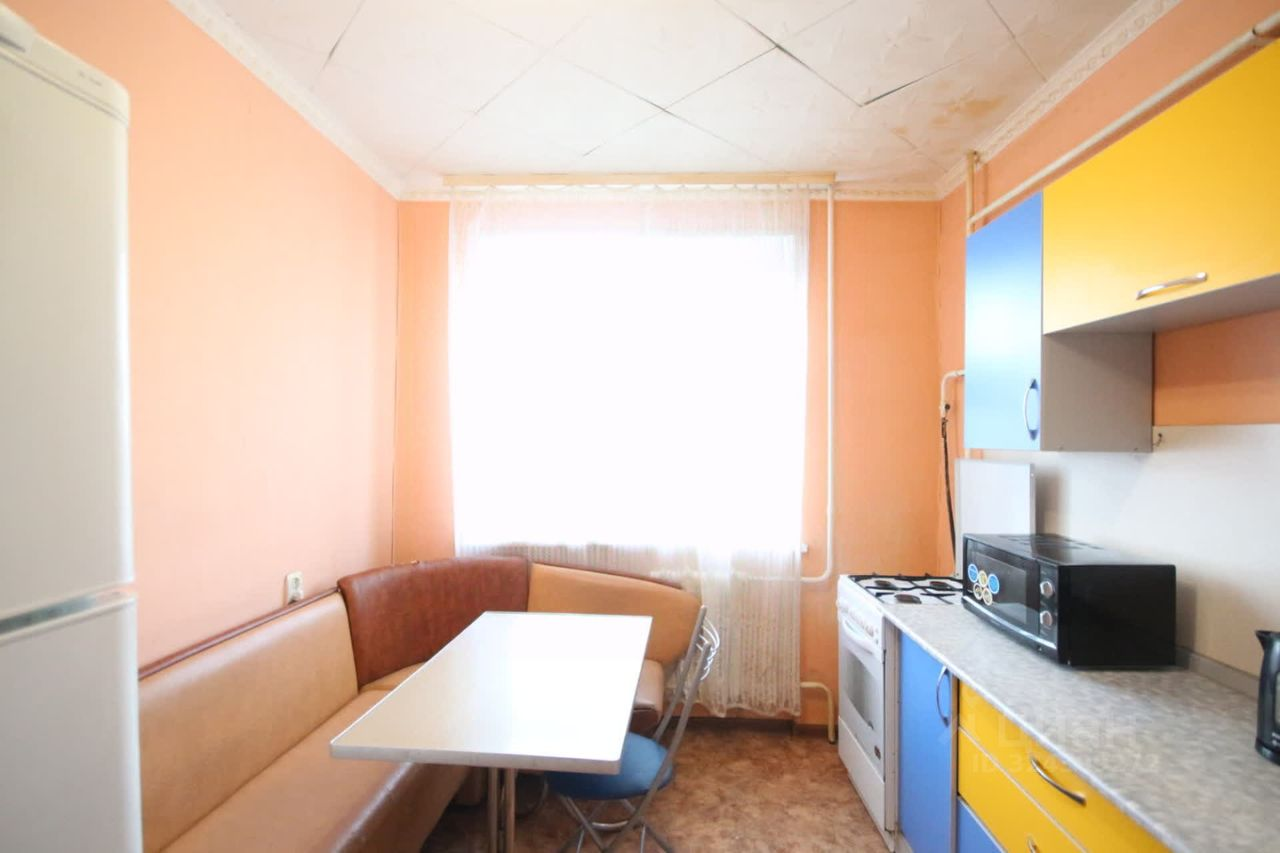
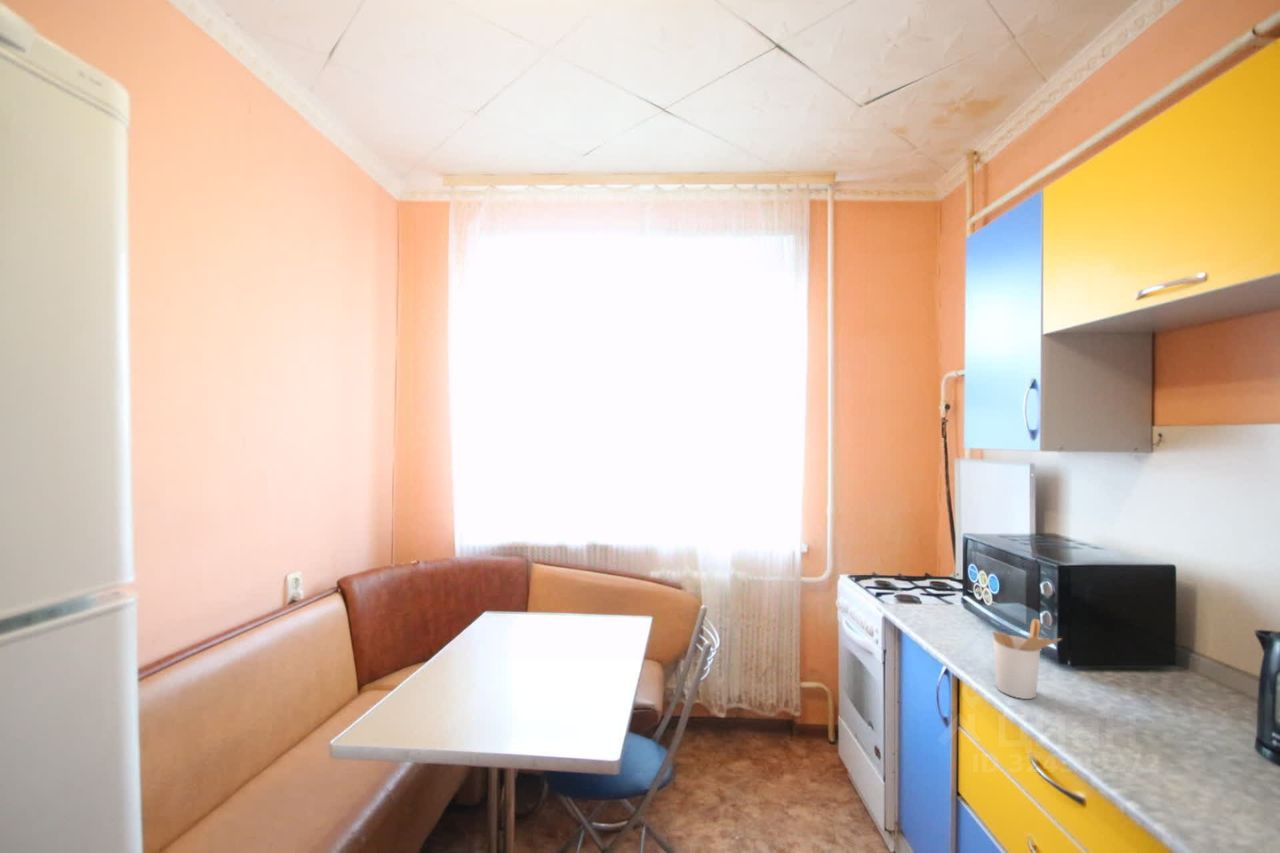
+ utensil holder [992,618,1063,700]
